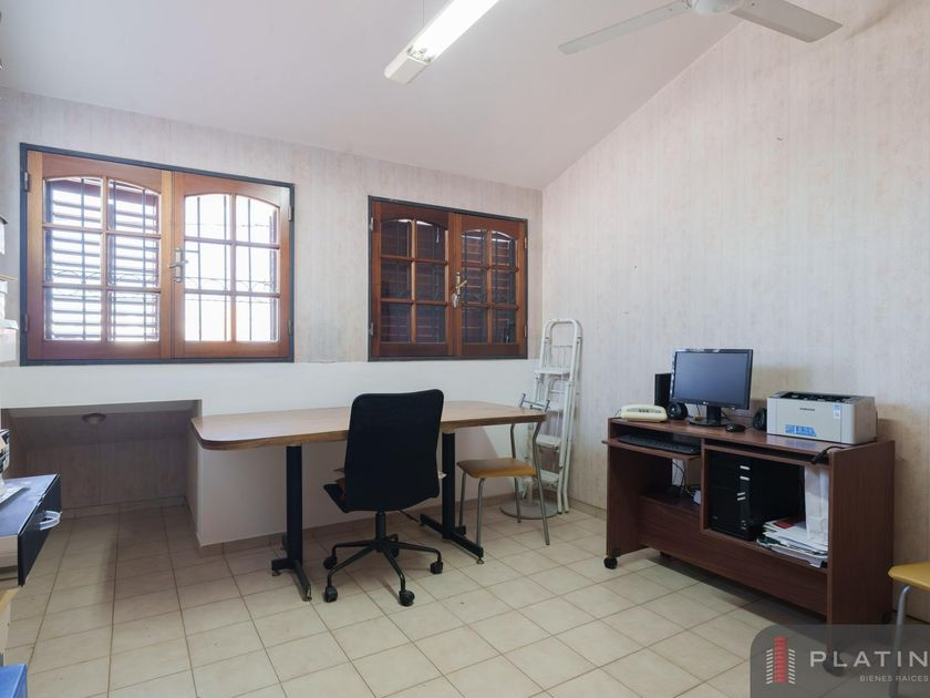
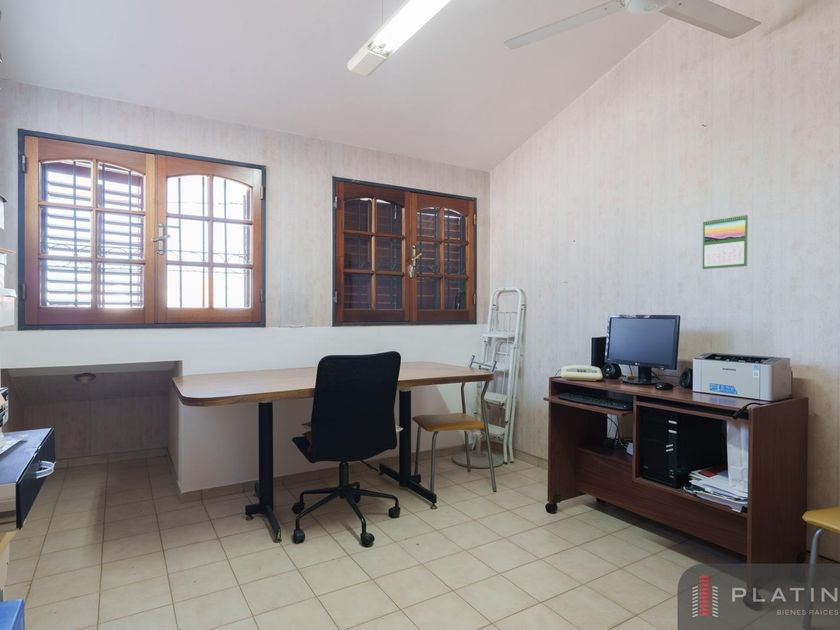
+ calendar [702,213,749,270]
